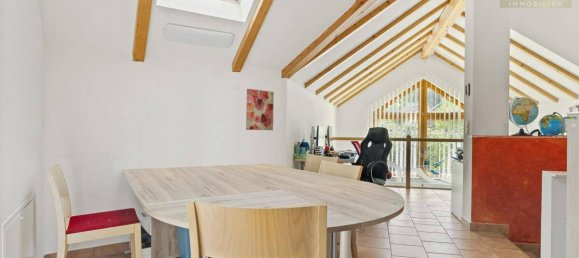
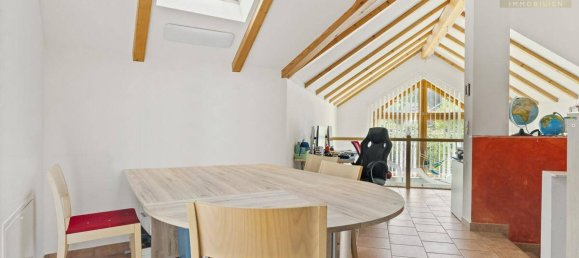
- wall art [245,88,275,131]
